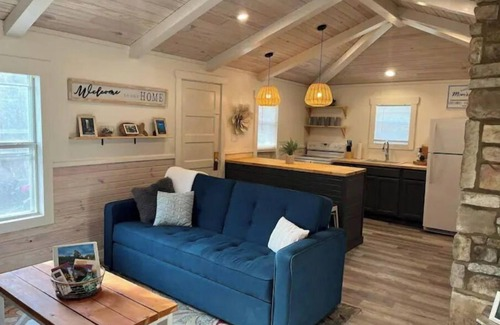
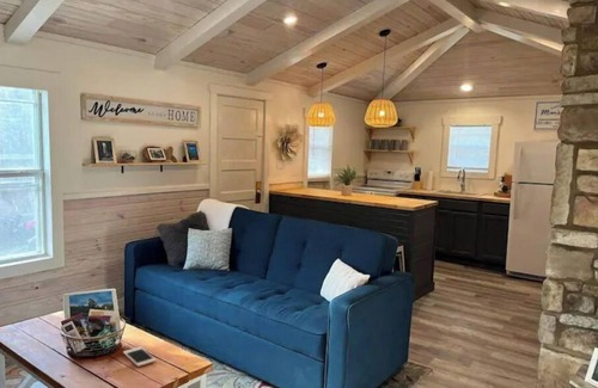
+ cell phone [122,346,157,368]
